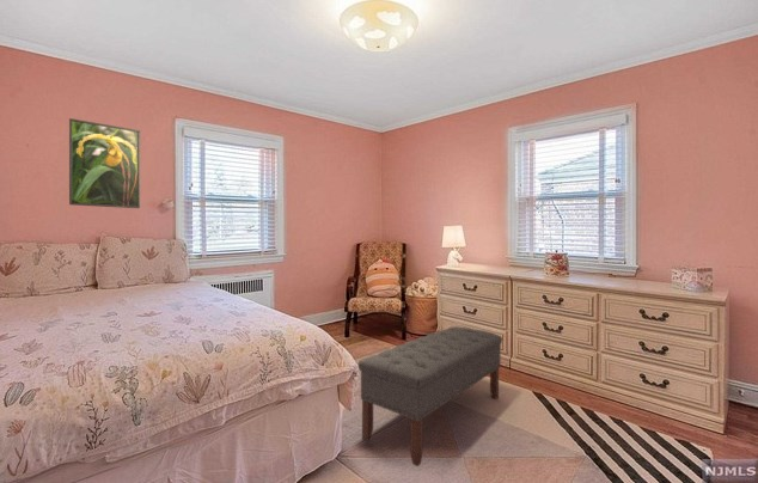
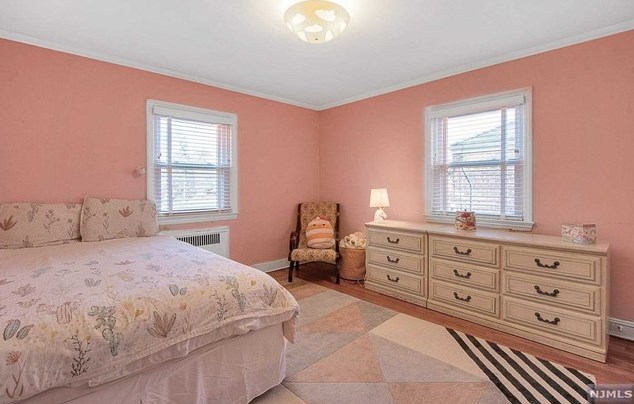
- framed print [68,117,141,209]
- bench [357,325,503,467]
